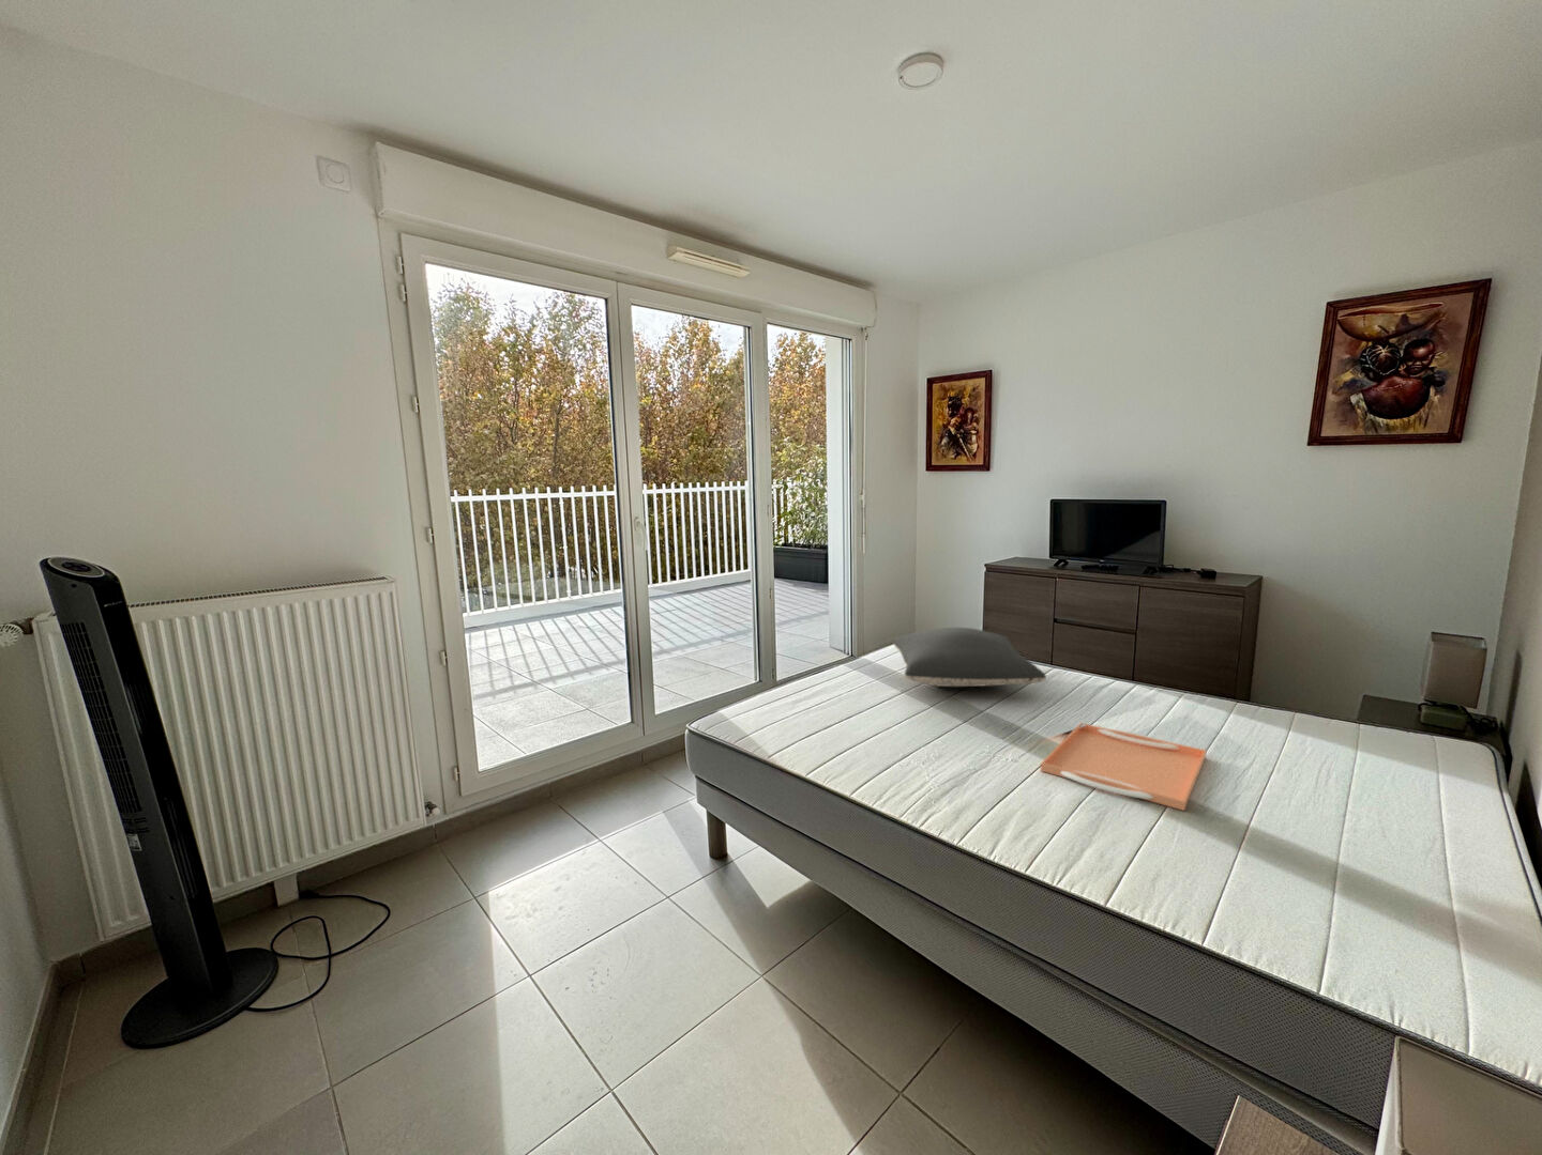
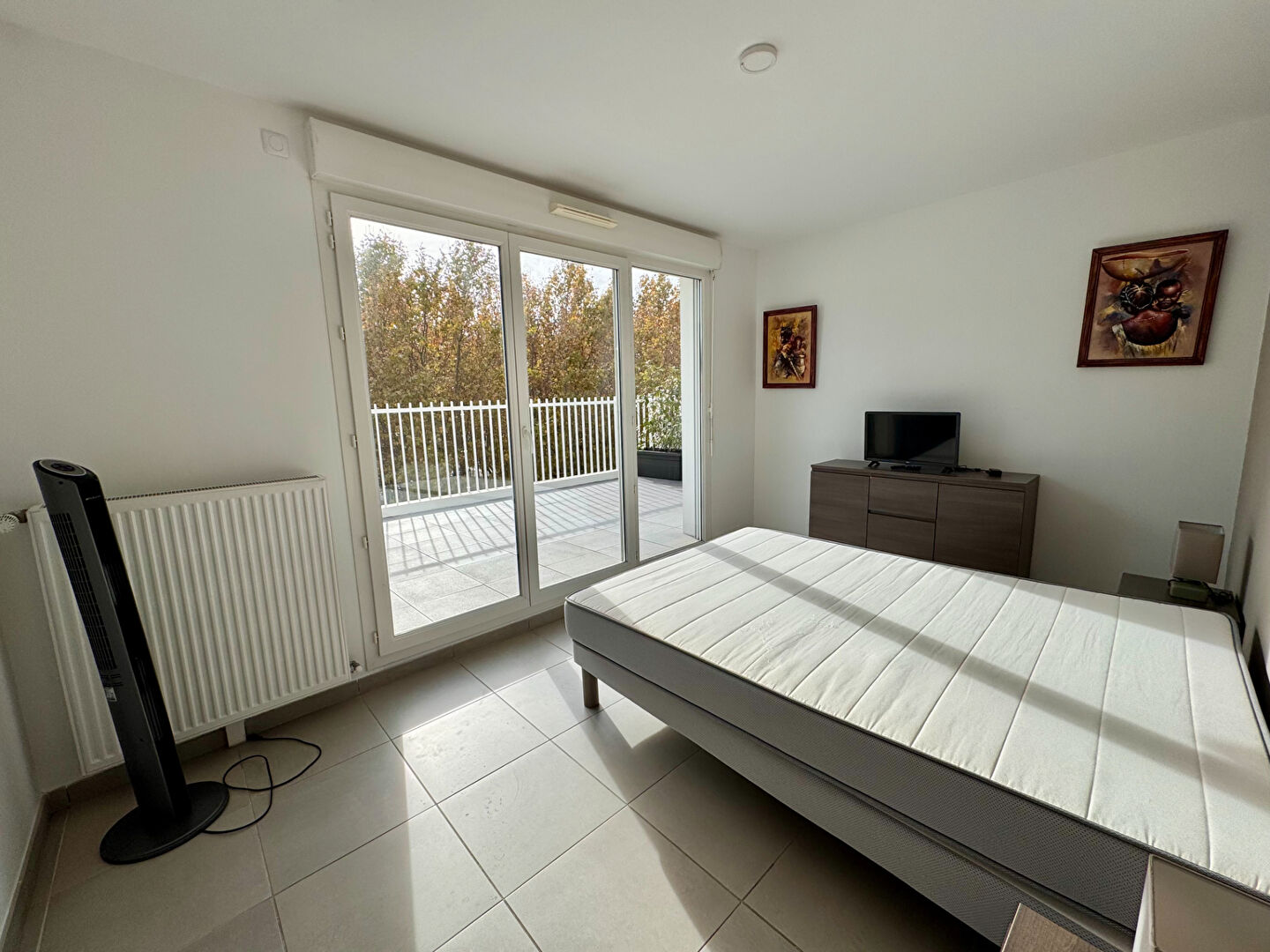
- serving tray [1038,722,1208,812]
- pillow [892,627,1048,688]
